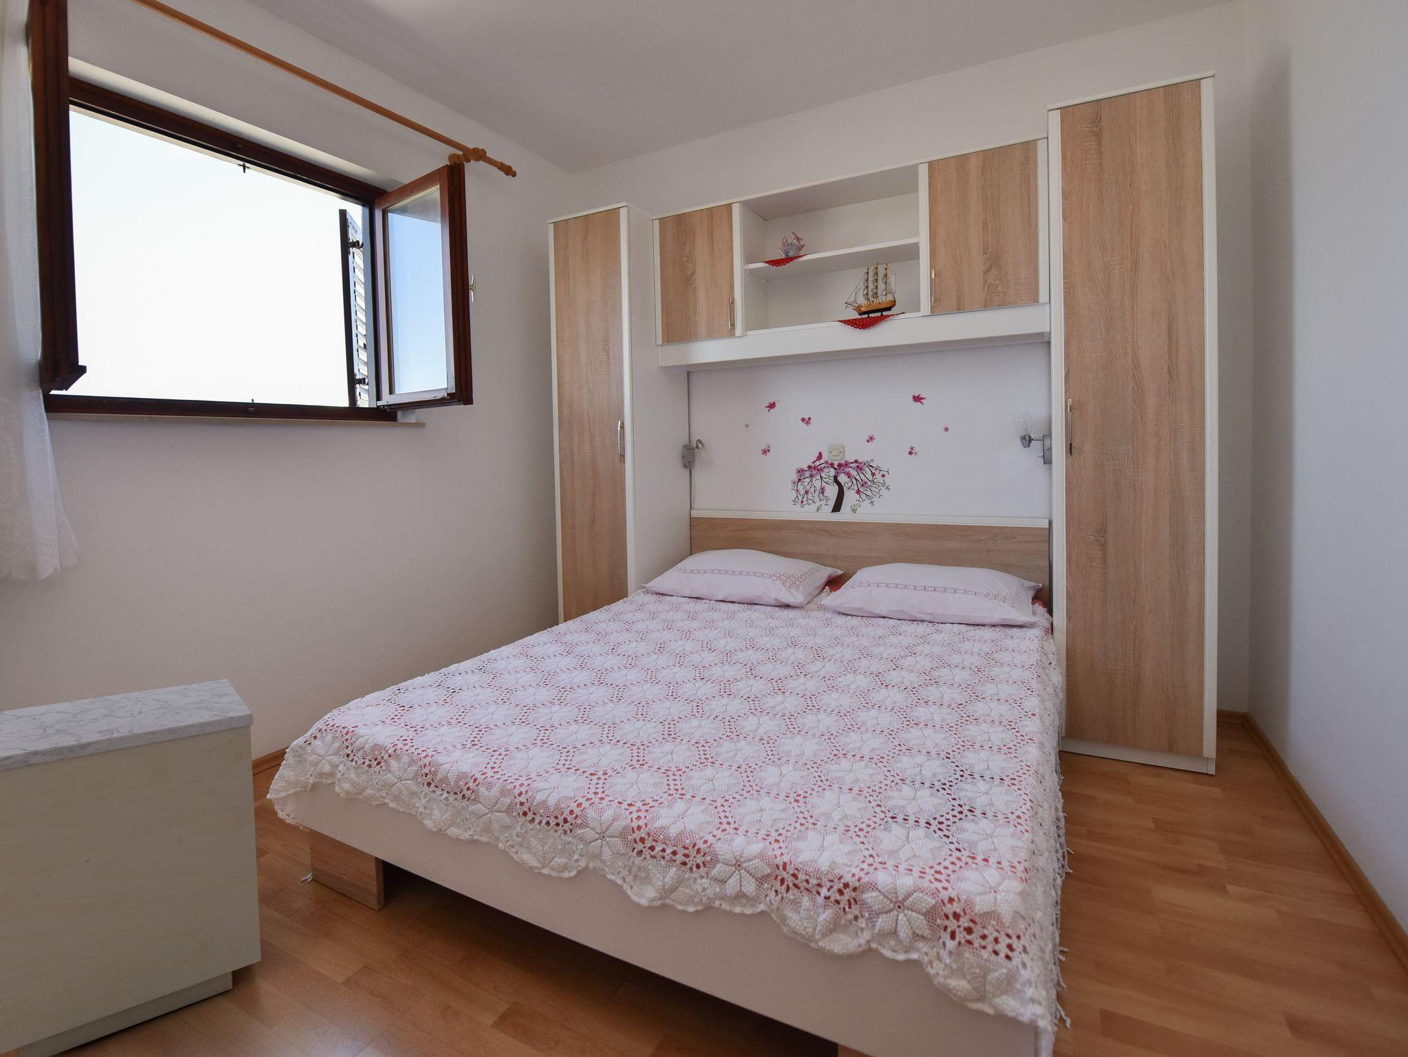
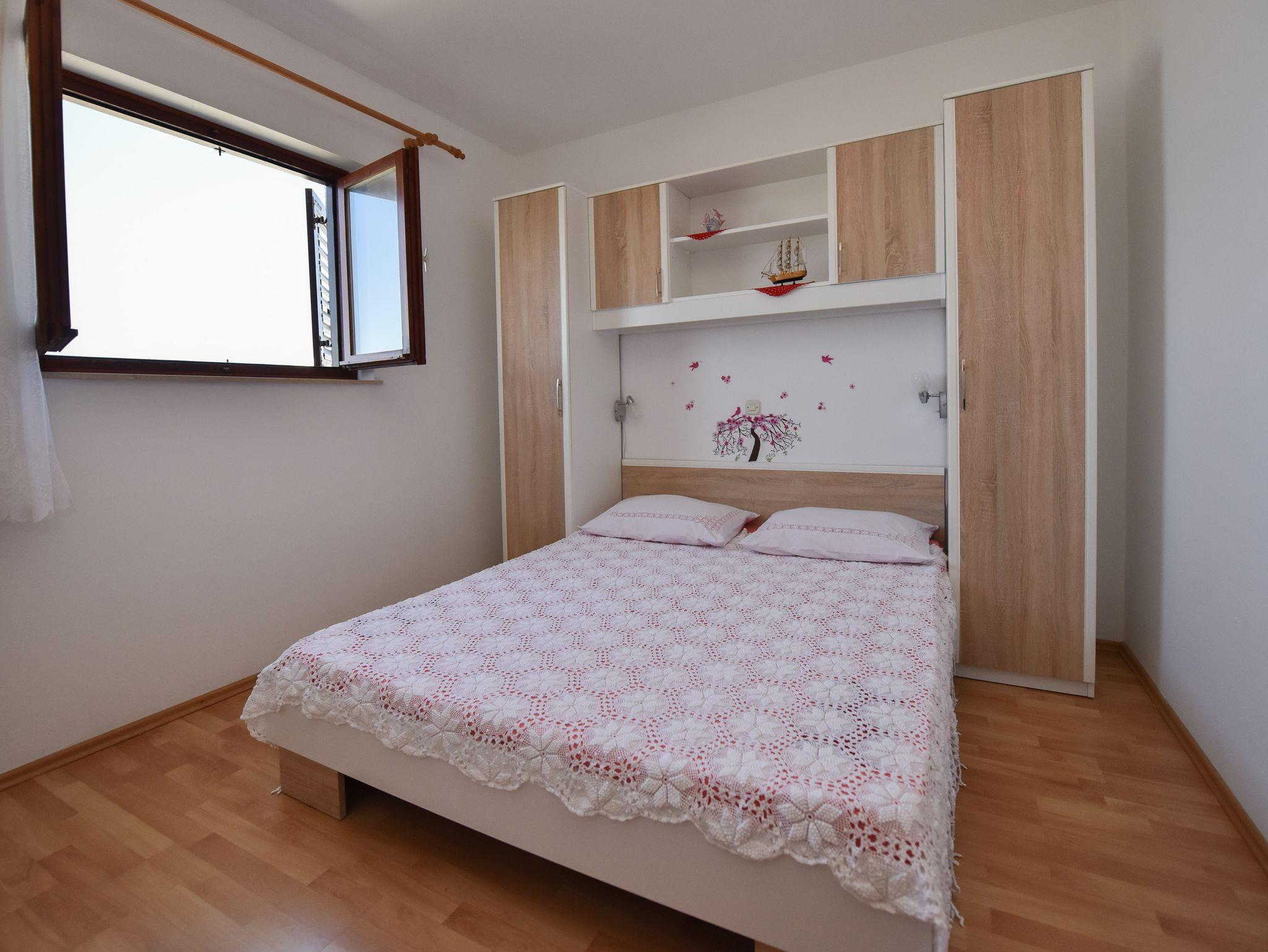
- nightstand [0,678,262,1057]
